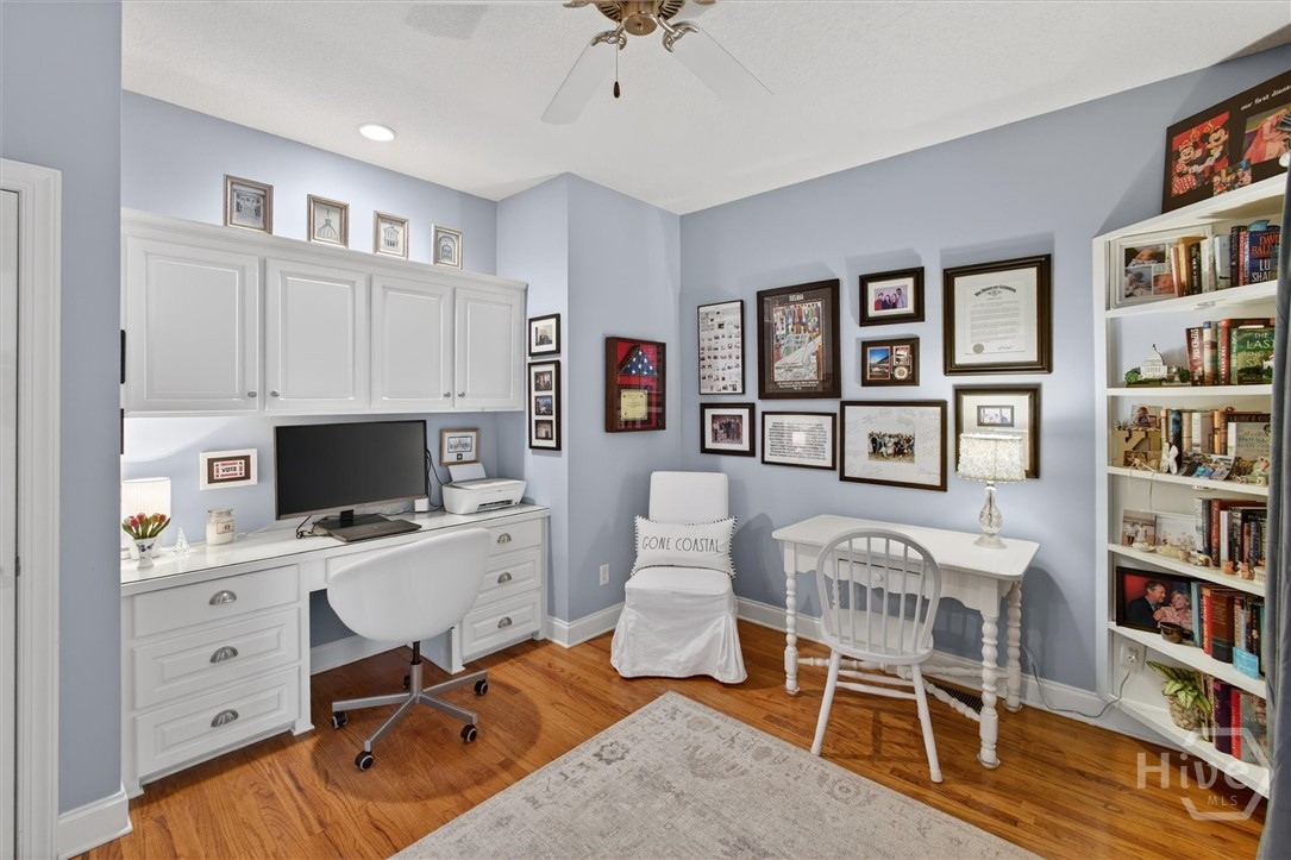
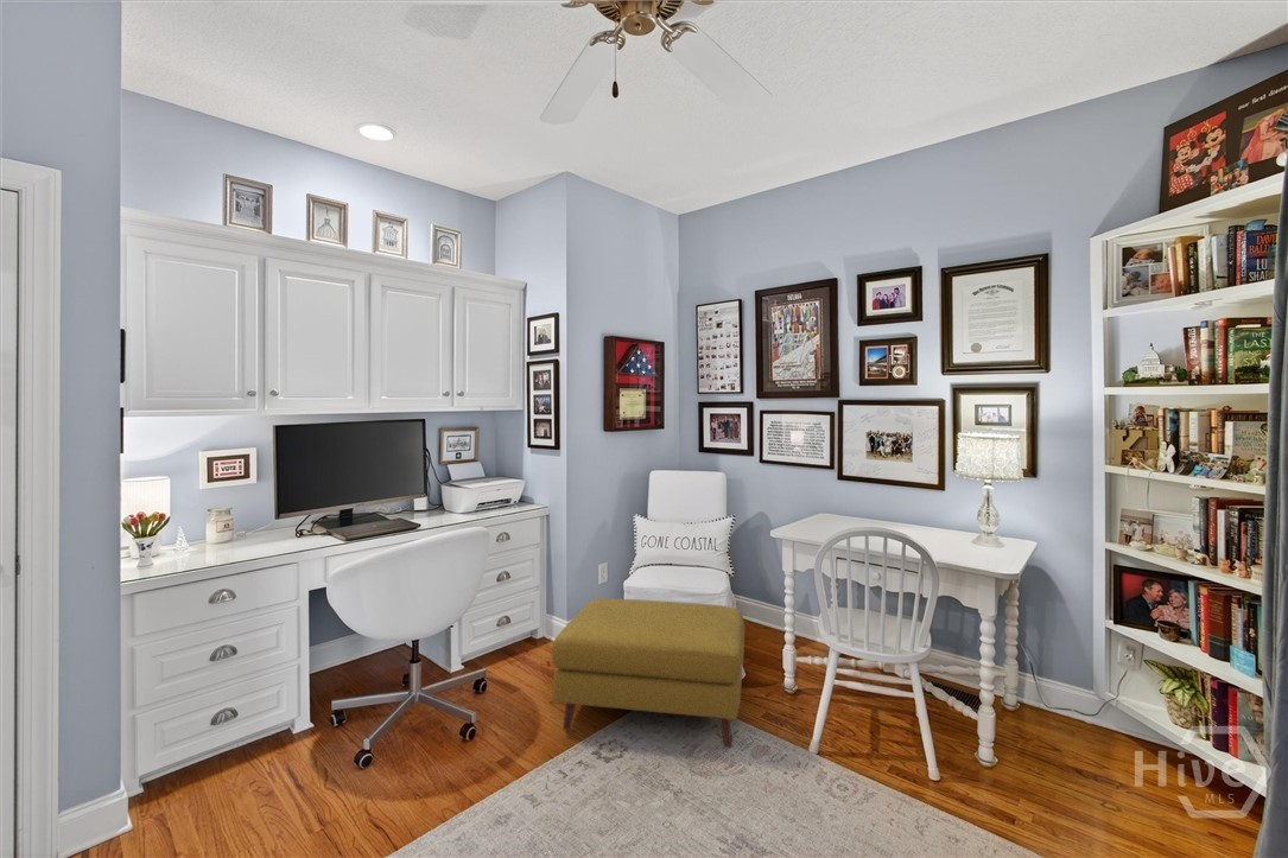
+ ottoman [551,597,745,748]
